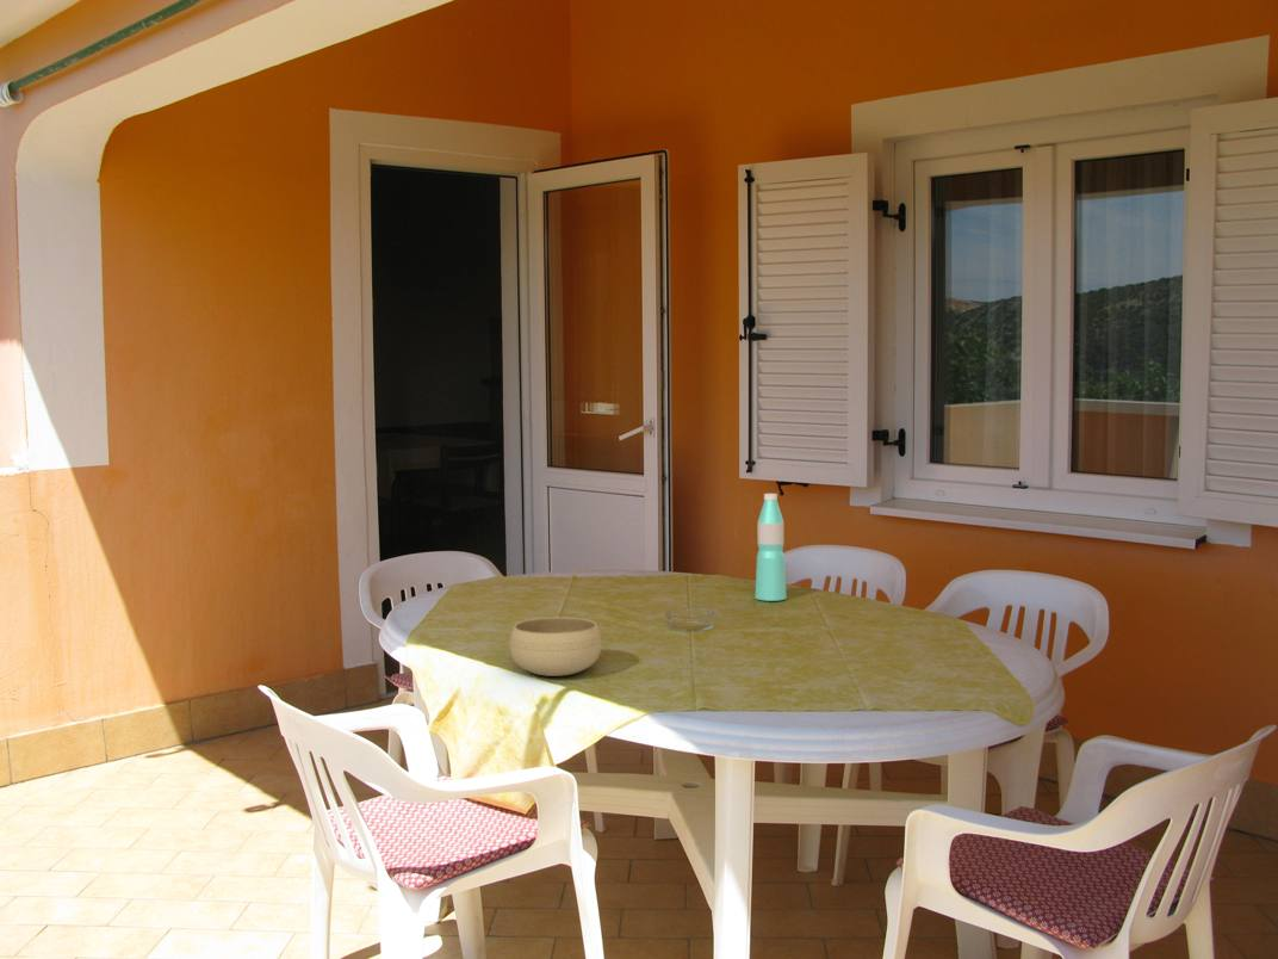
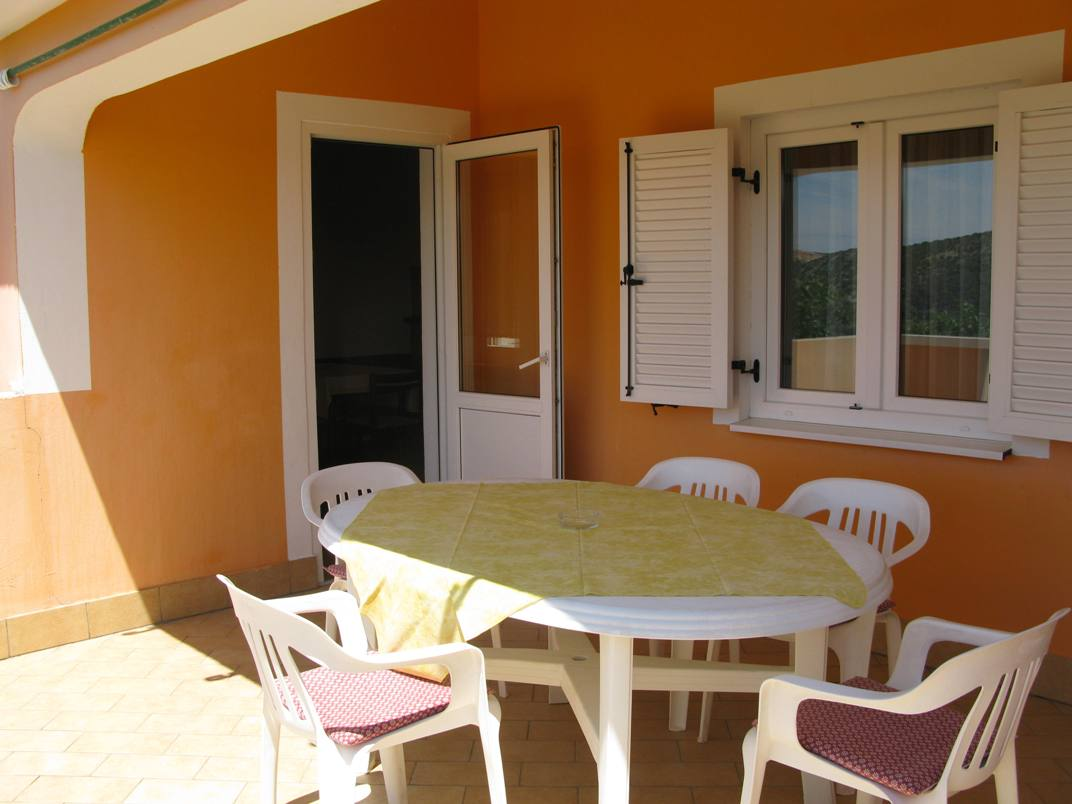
- water bottle [753,493,788,602]
- bowl [508,615,603,678]
